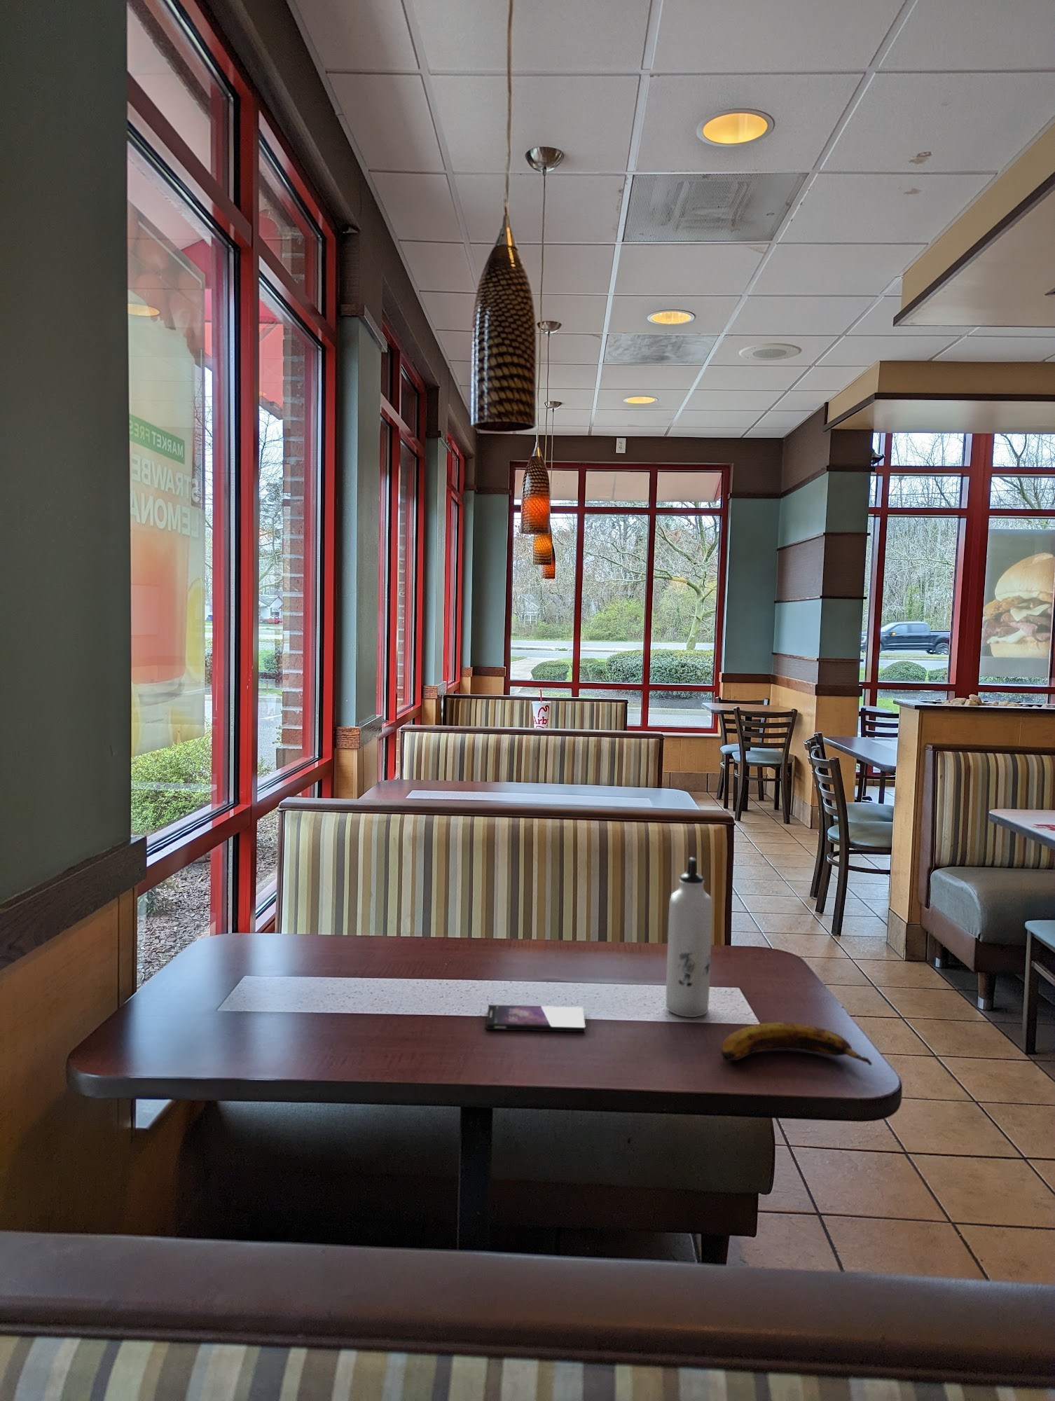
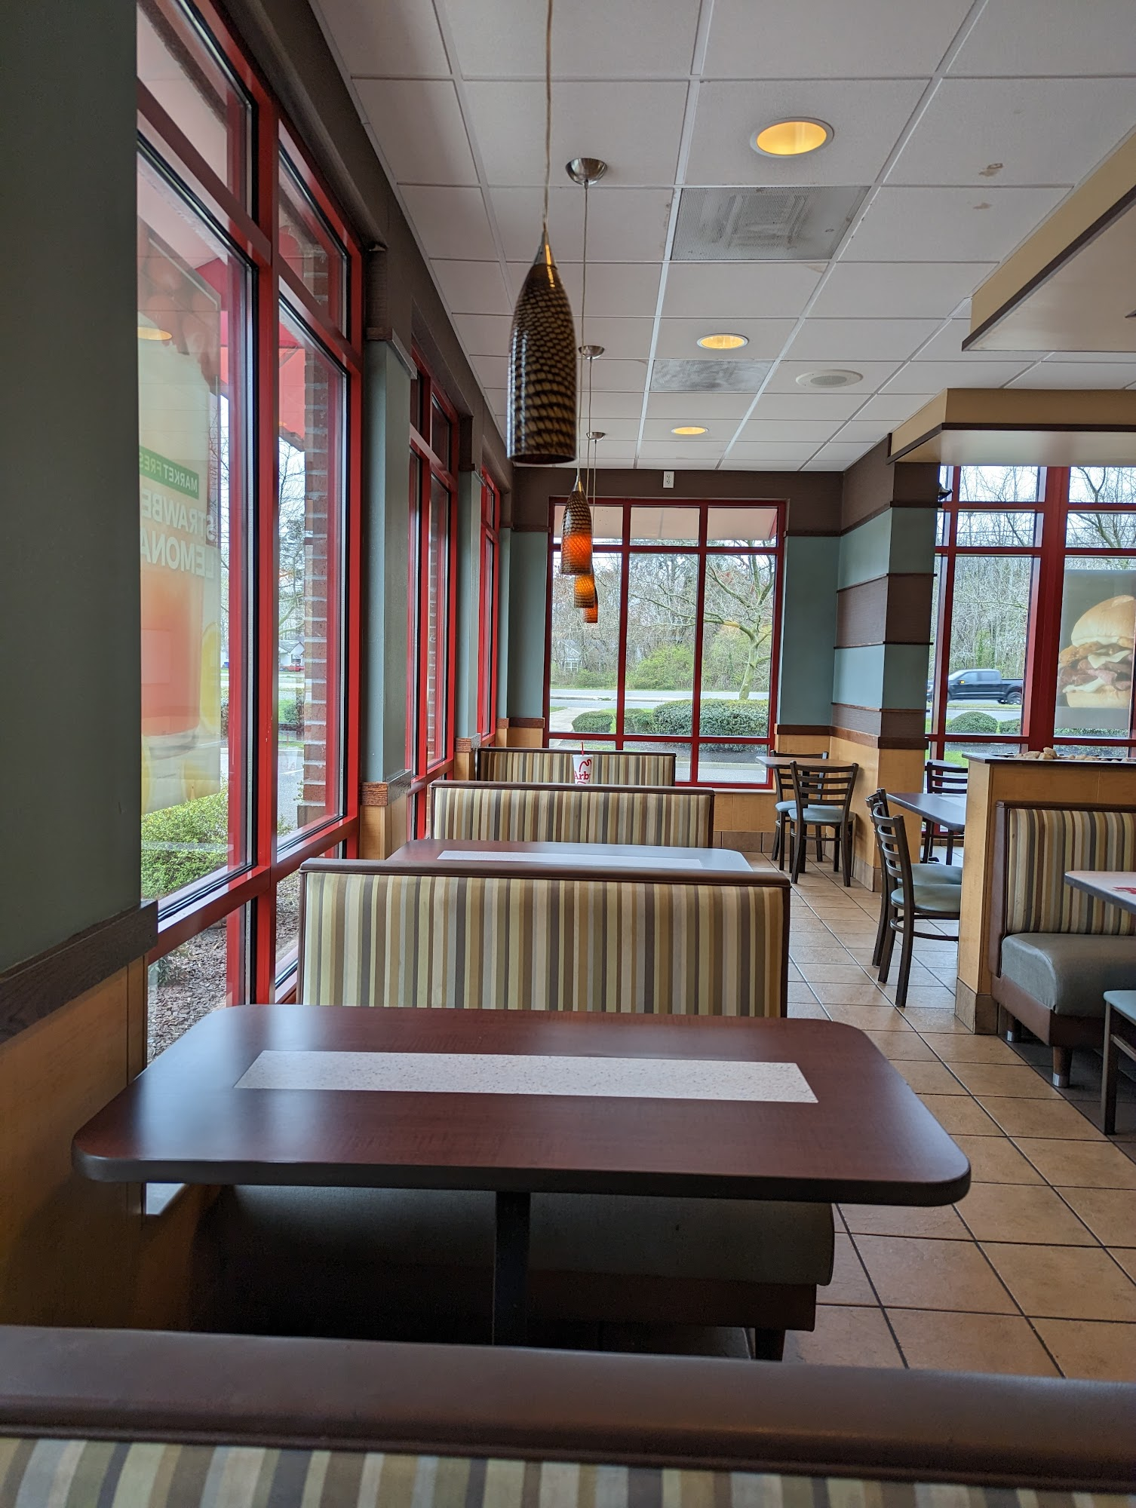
- banana [720,1021,873,1066]
- smartphone [485,1004,585,1033]
- water bottle [666,857,714,1017]
